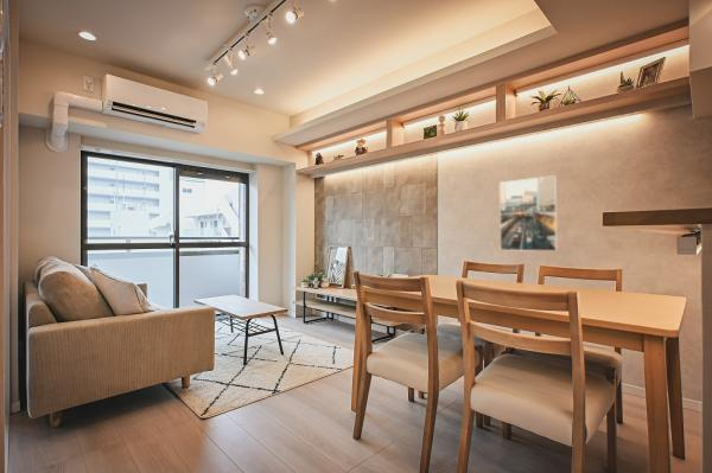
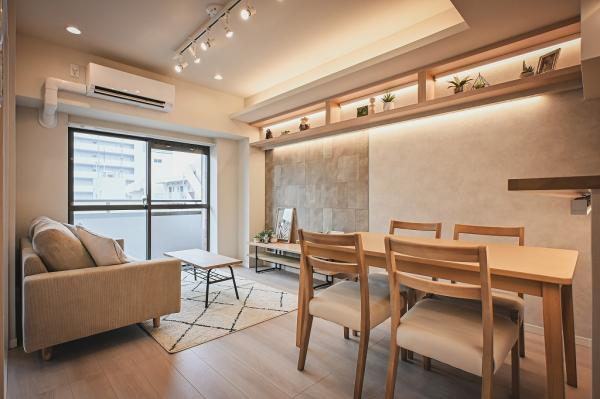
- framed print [498,174,559,253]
